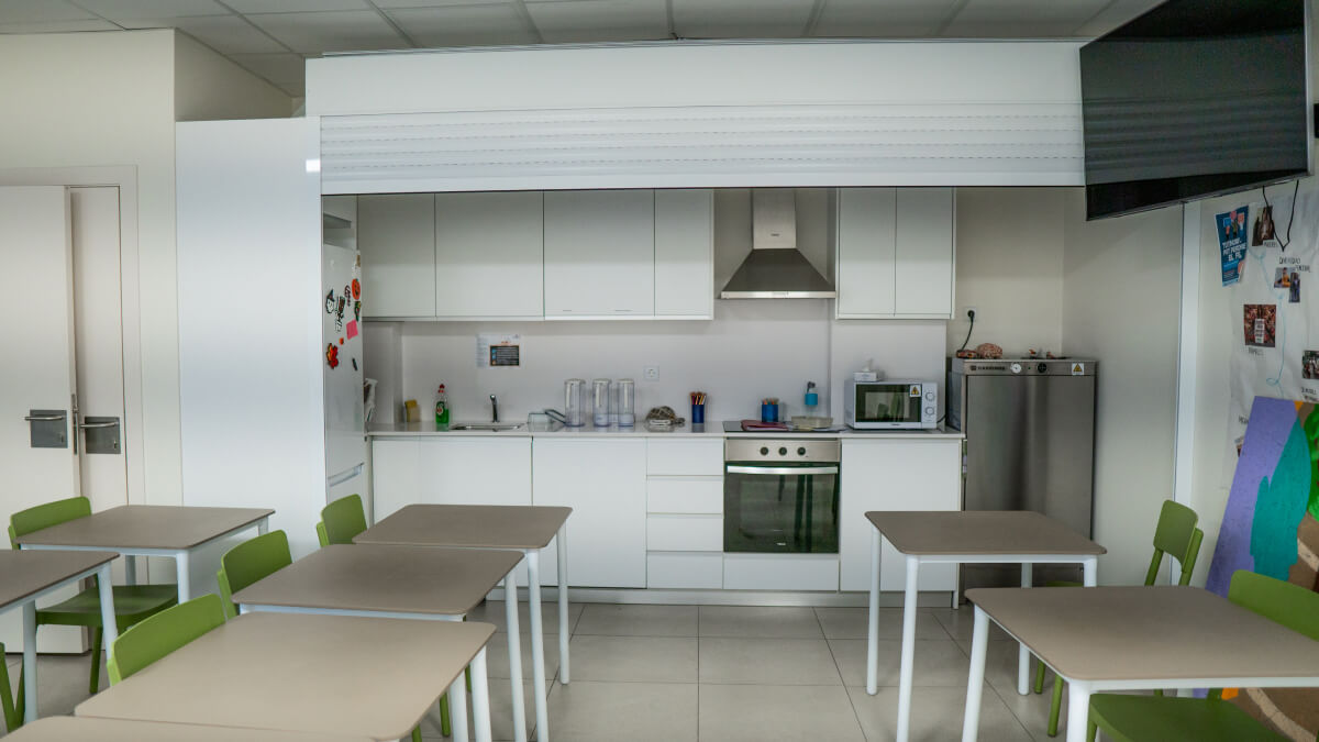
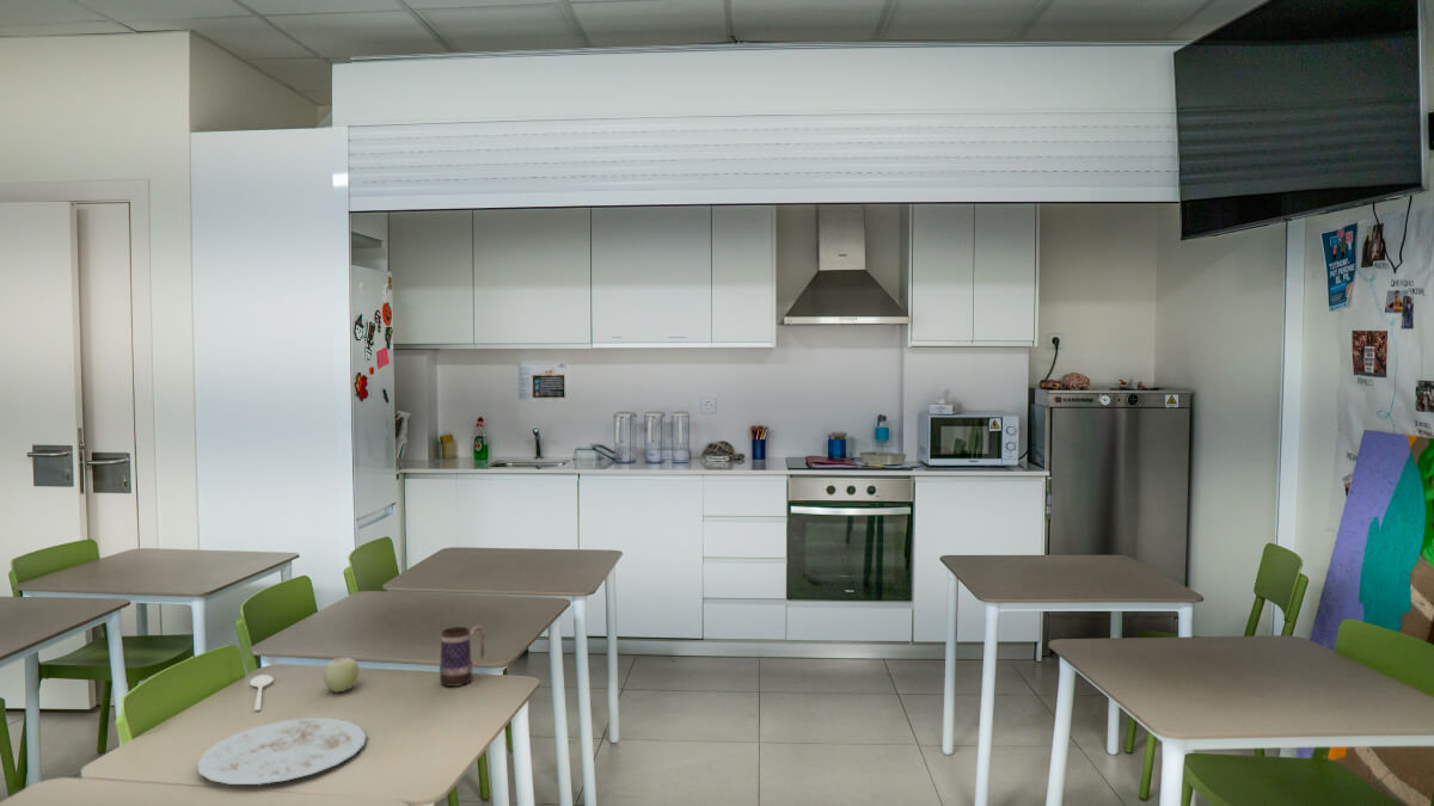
+ mug [439,623,486,688]
+ plate [196,716,367,786]
+ stirrer [249,673,275,712]
+ fruit [321,653,360,694]
